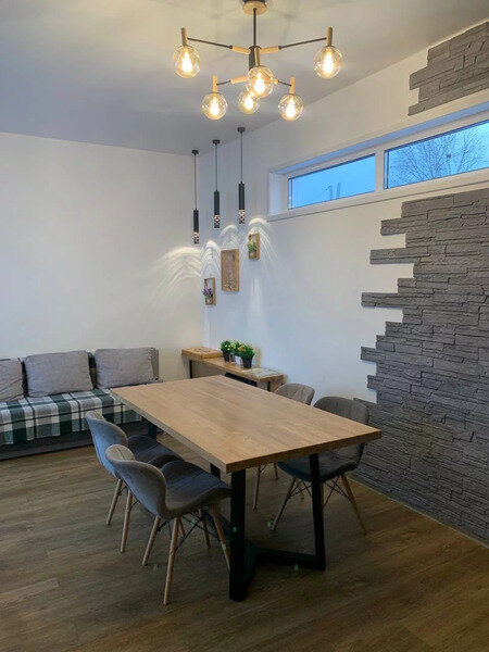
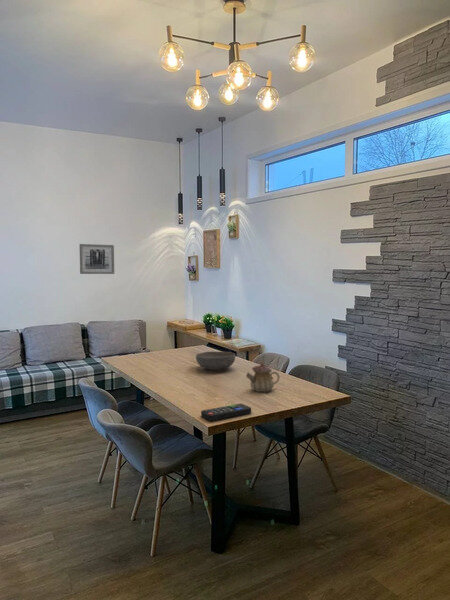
+ teapot [245,361,281,393]
+ bowl [195,351,236,371]
+ wall art [79,243,115,275]
+ remote control [200,403,252,422]
